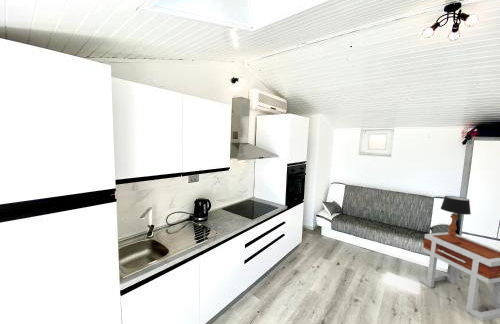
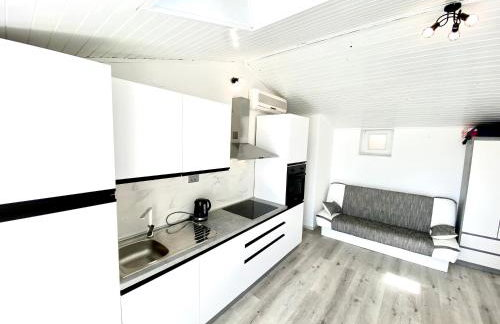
- table lamp [440,195,472,244]
- side table [418,231,500,322]
